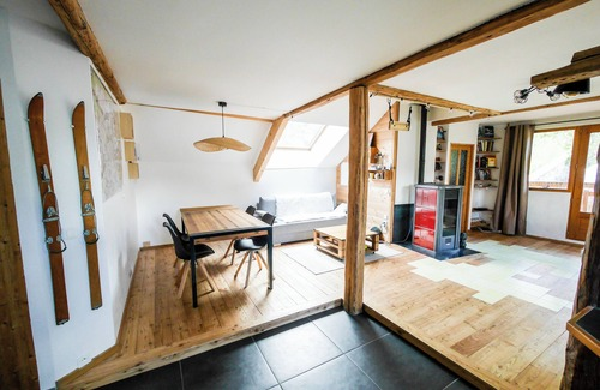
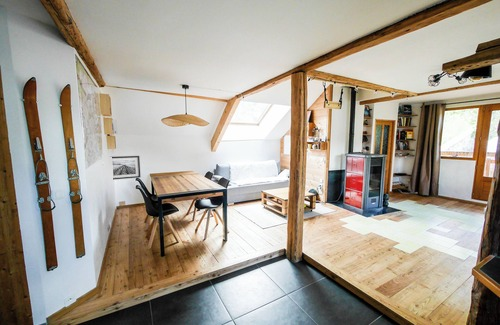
+ wall art [111,155,141,181]
